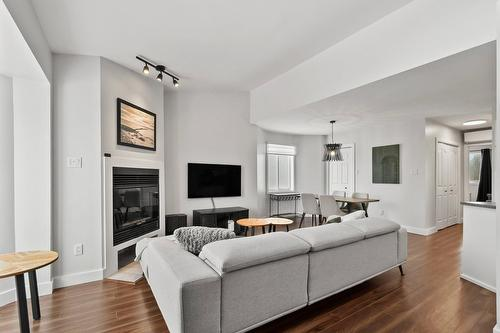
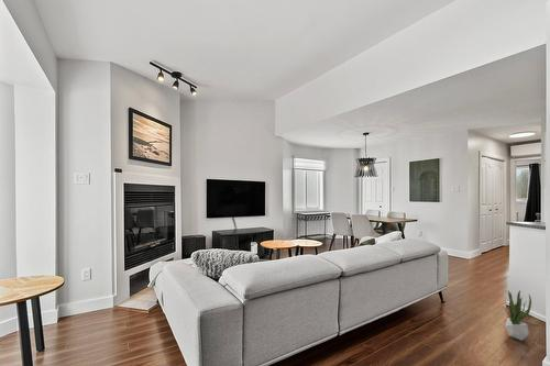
+ potted plant [503,289,532,342]
